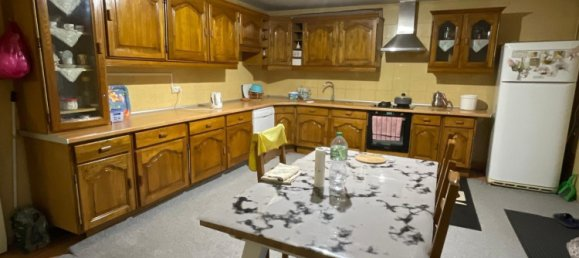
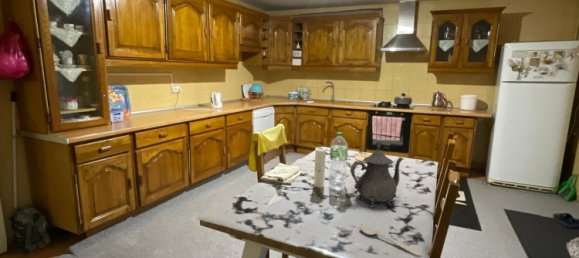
+ teapot [349,140,404,209]
+ spoon [359,224,423,257]
